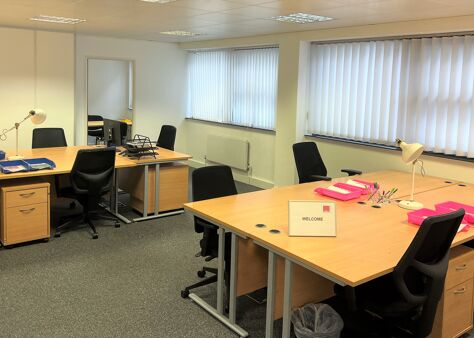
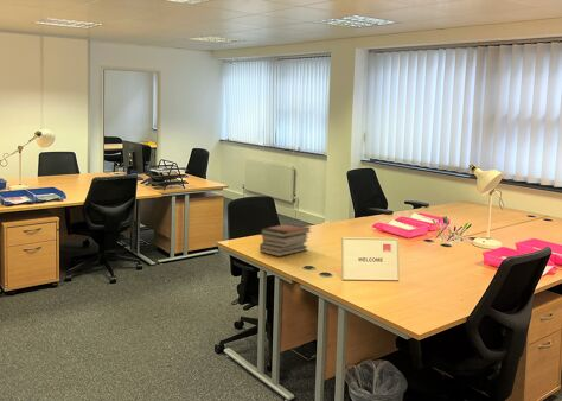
+ book stack [258,223,312,257]
